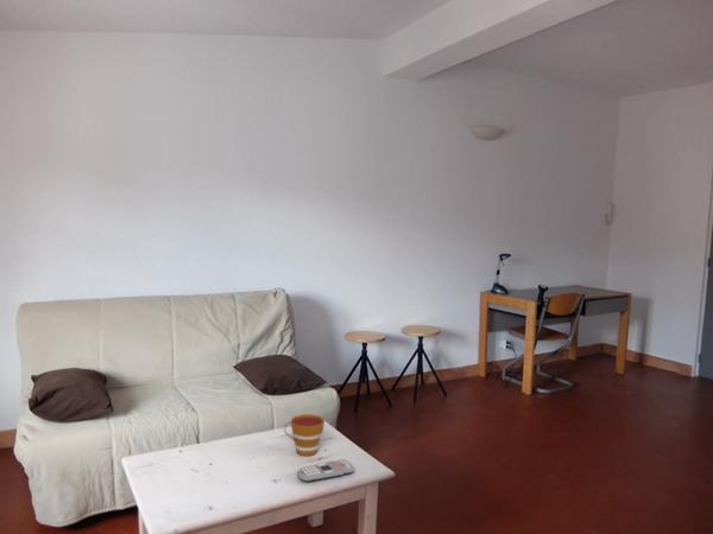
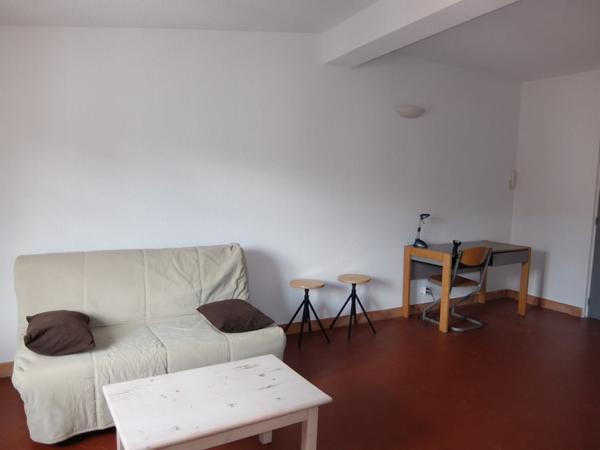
- remote control [296,458,355,483]
- cup [283,413,326,457]
